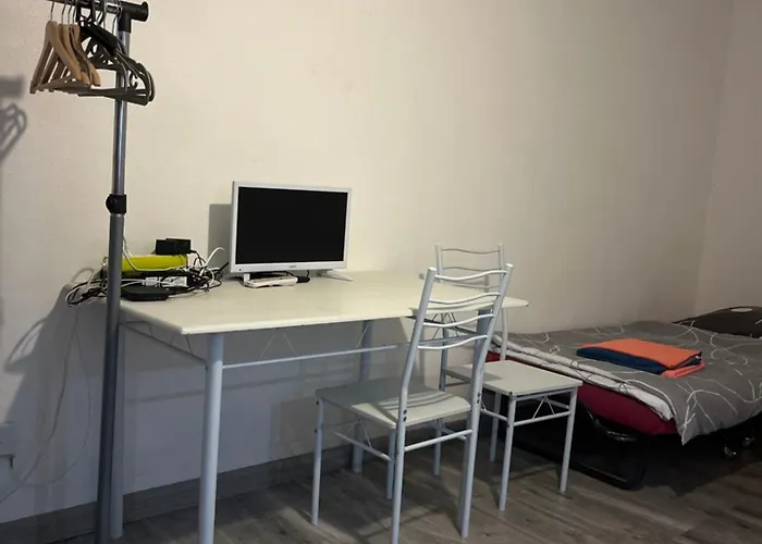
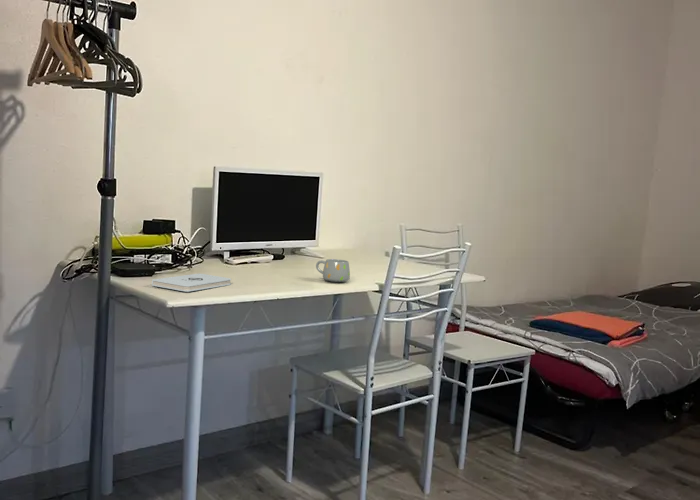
+ mug [315,258,351,283]
+ notepad [151,273,232,293]
